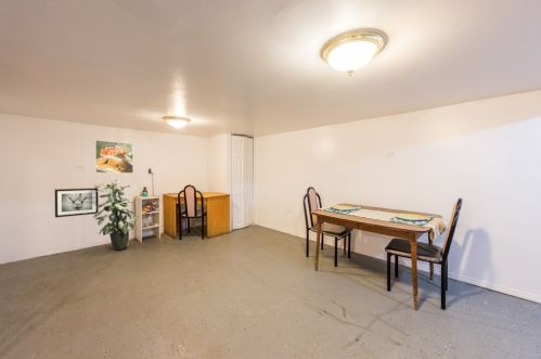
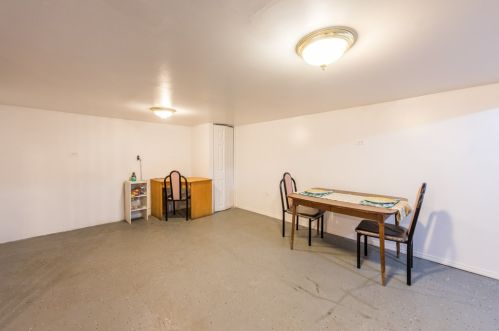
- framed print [94,139,134,175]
- indoor plant [92,179,140,252]
- wall art [54,188,100,218]
